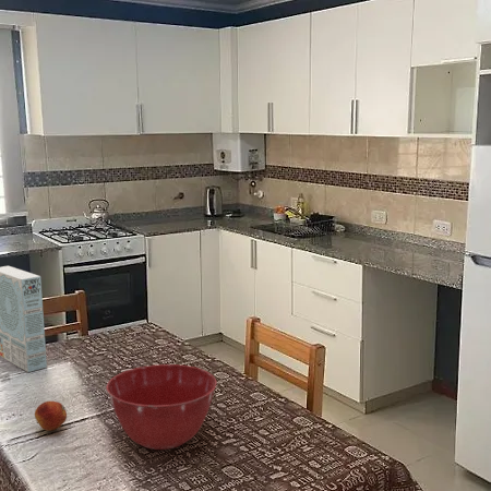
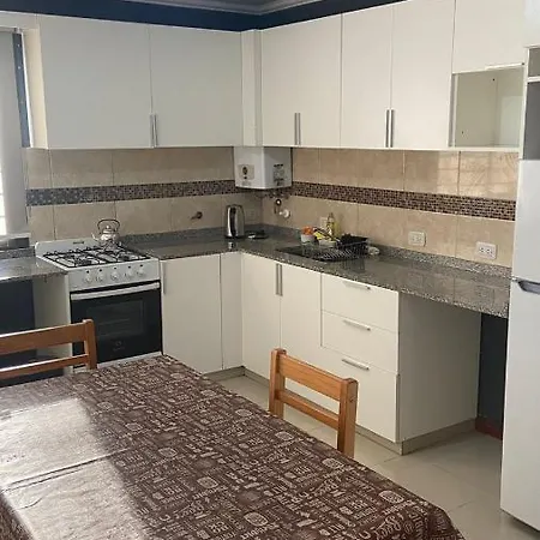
- cereal box [0,265,48,373]
- fruit [34,400,68,432]
- mixing bowl [106,363,218,451]
